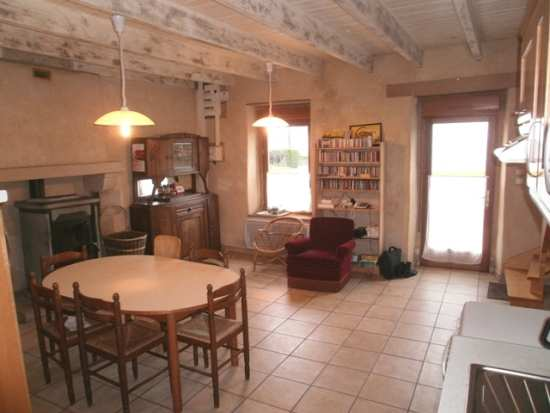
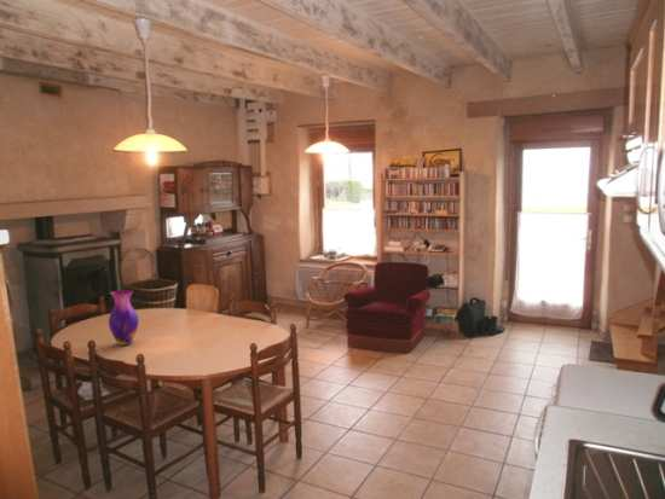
+ vase [108,289,140,347]
